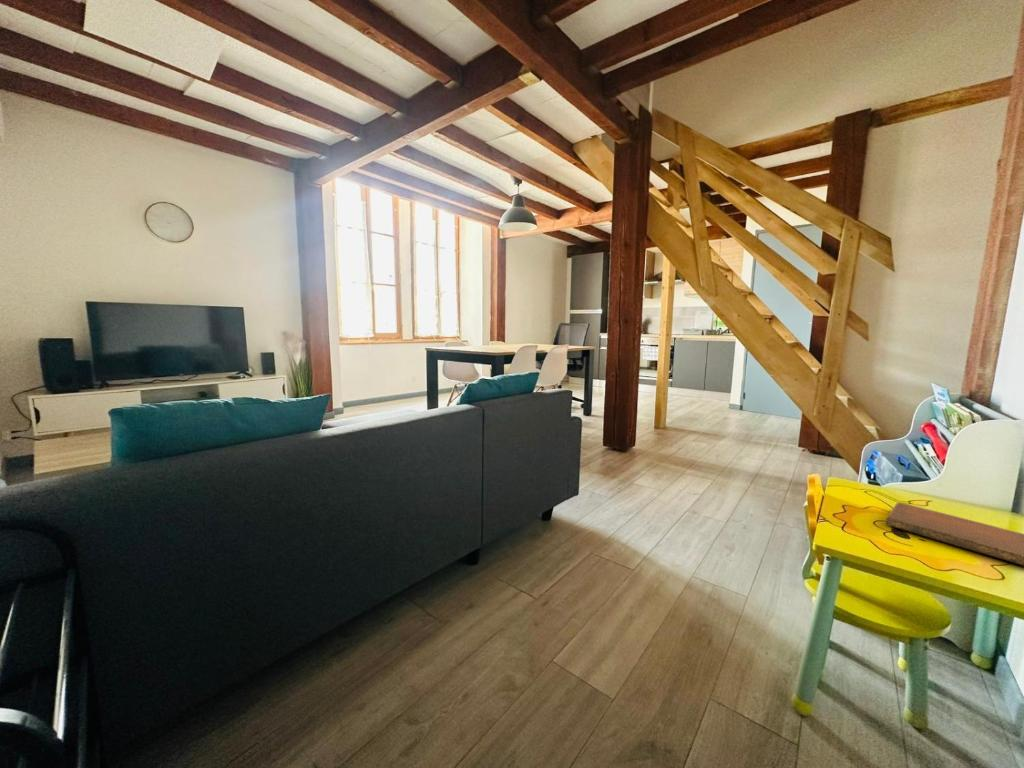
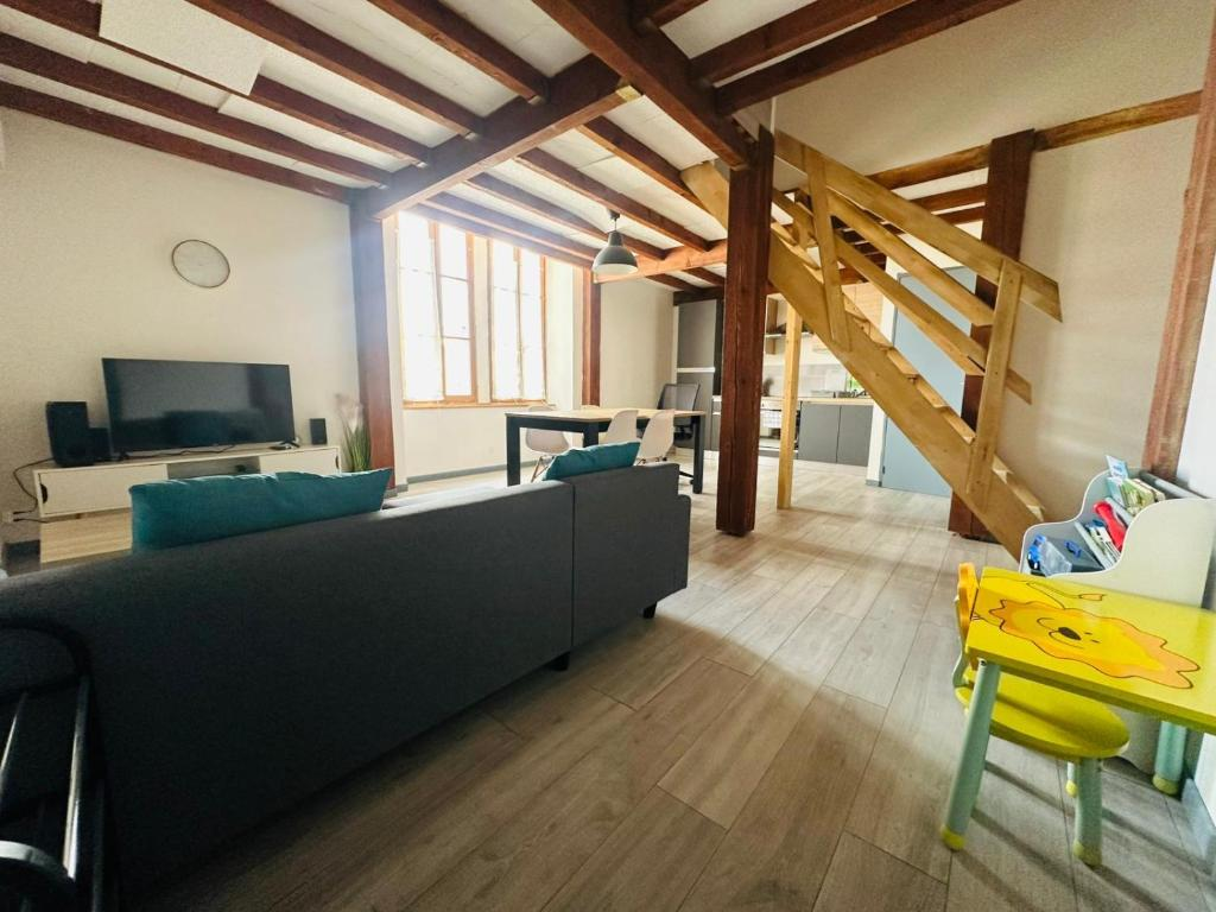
- notebook [885,501,1024,567]
